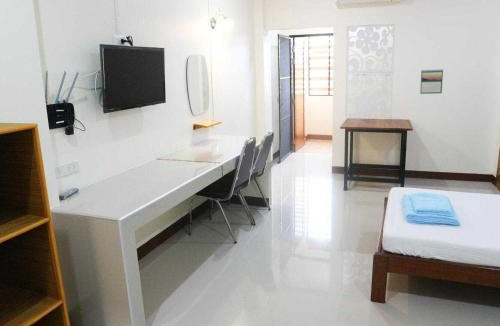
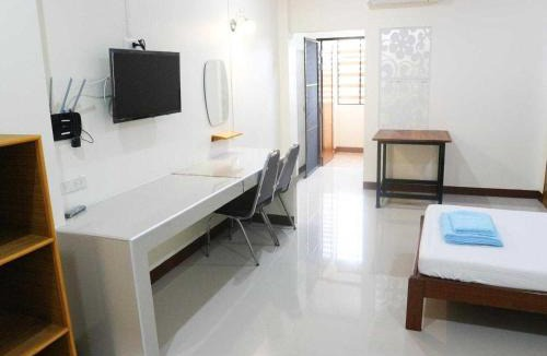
- calendar [419,68,444,95]
